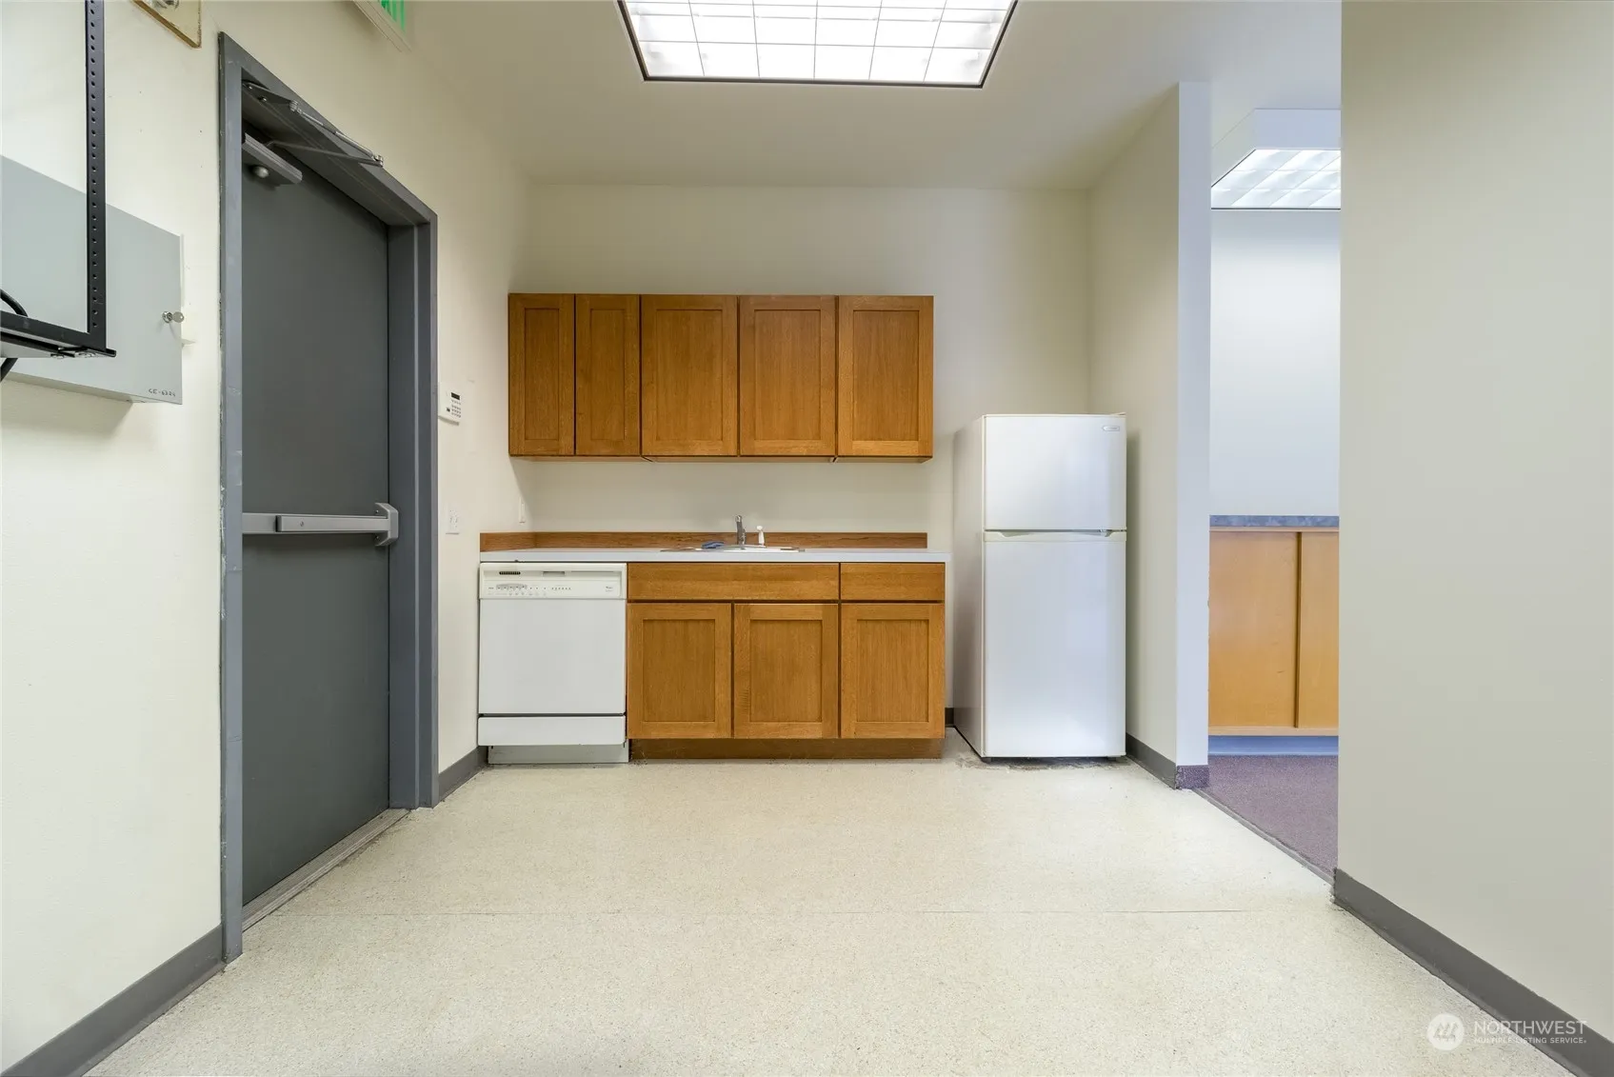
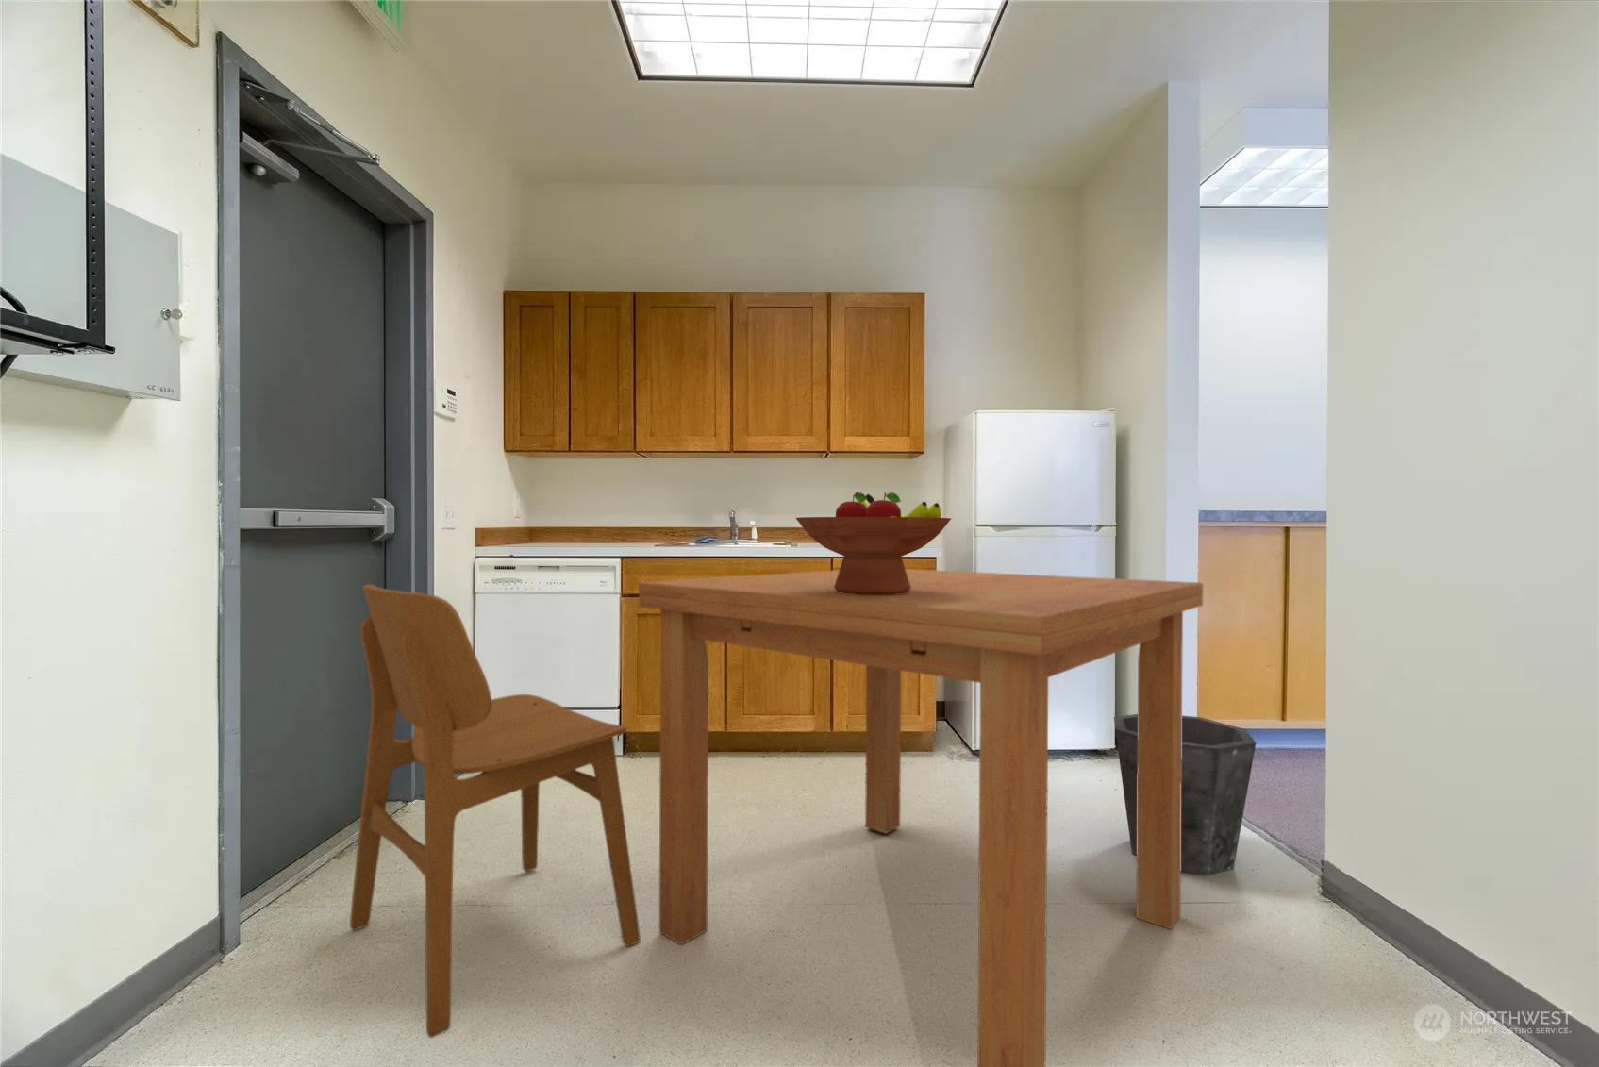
+ dining table [638,568,1204,1067]
+ fruit bowl [795,492,951,594]
+ waste bin [1113,713,1256,876]
+ dining chair [349,584,642,1038]
